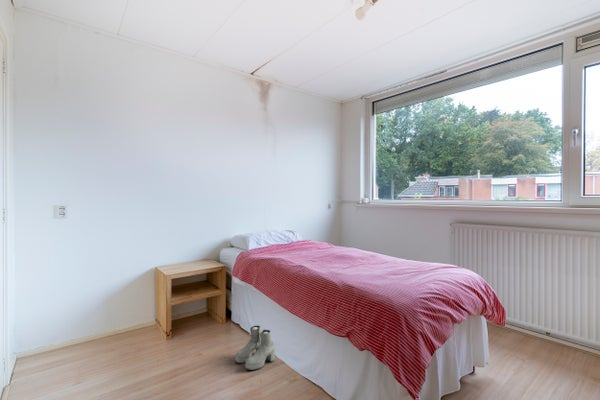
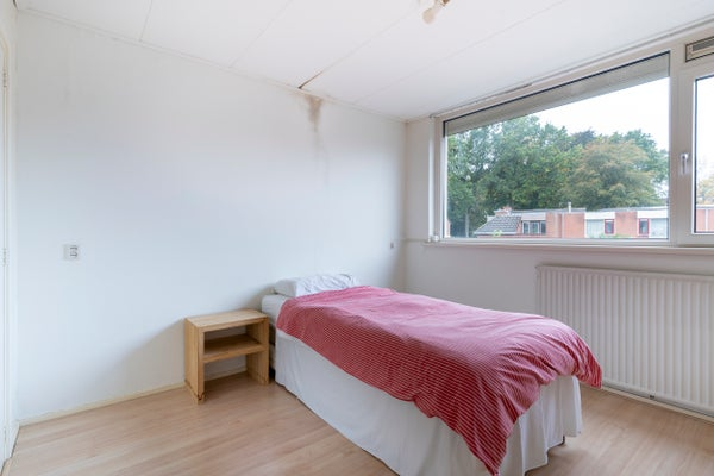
- boots [234,325,276,371]
